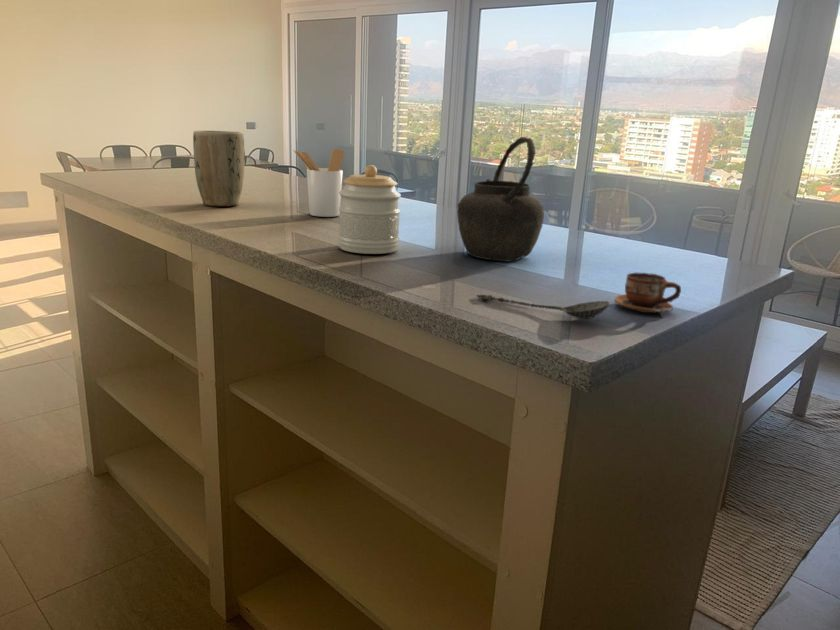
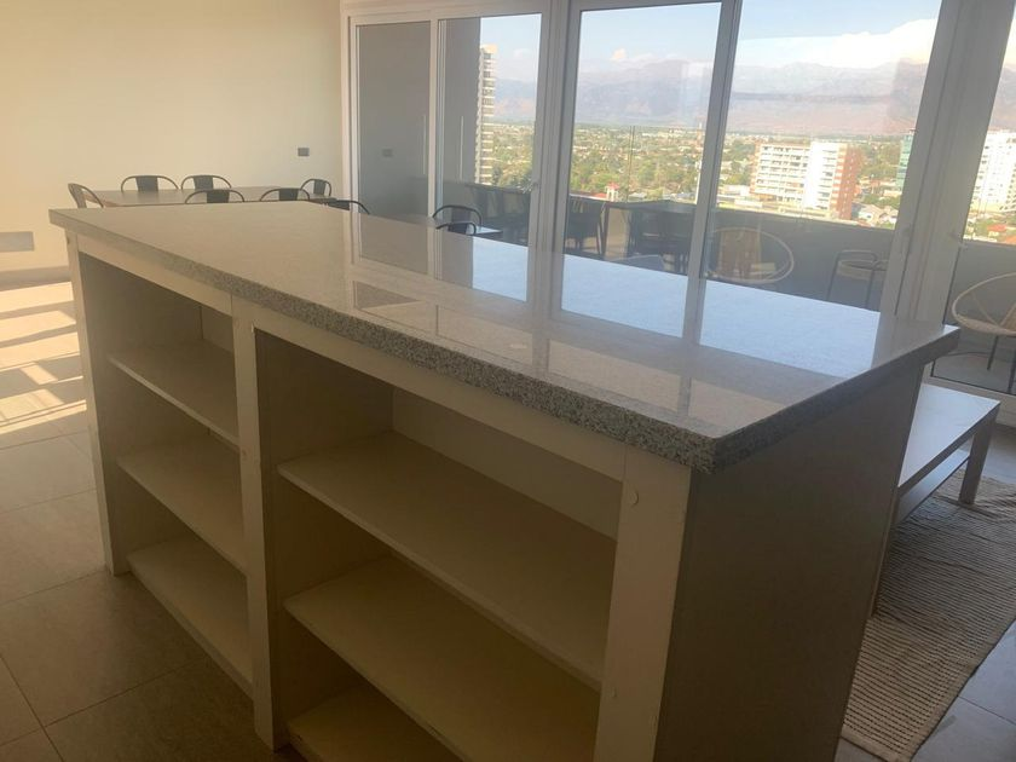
- cup [613,271,682,314]
- utensil holder [292,147,345,218]
- plant pot [192,130,246,207]
- kettle [456,136,545,262]
- jar [337,164,402,255]
- spoon [476,294,611,320]
